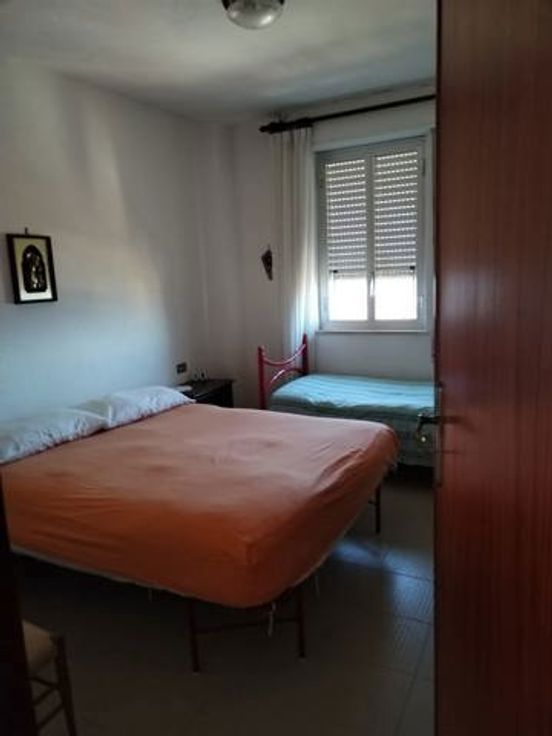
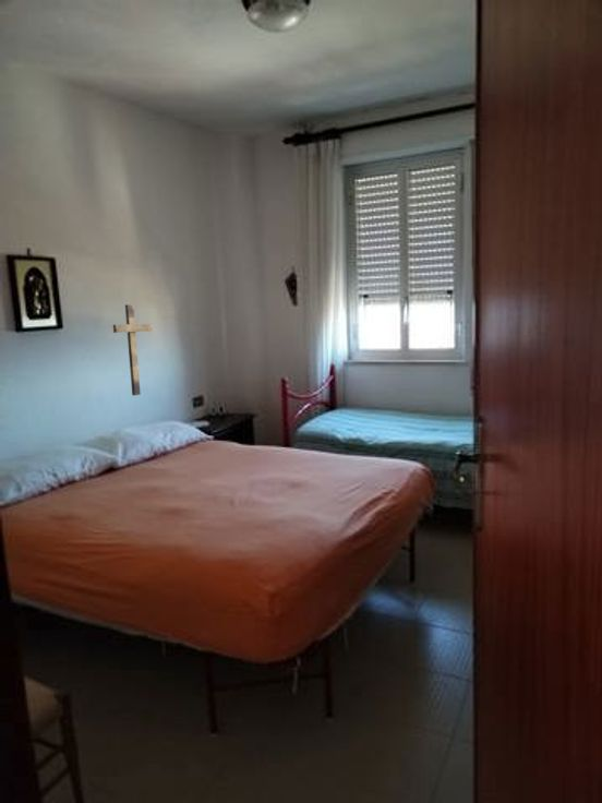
+ crucifix [112,303,154,396]
